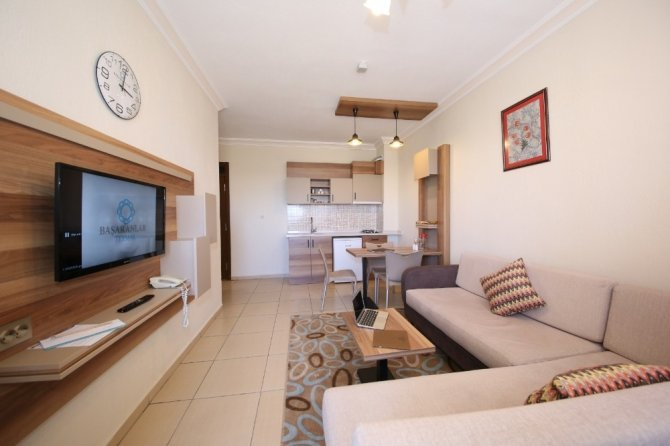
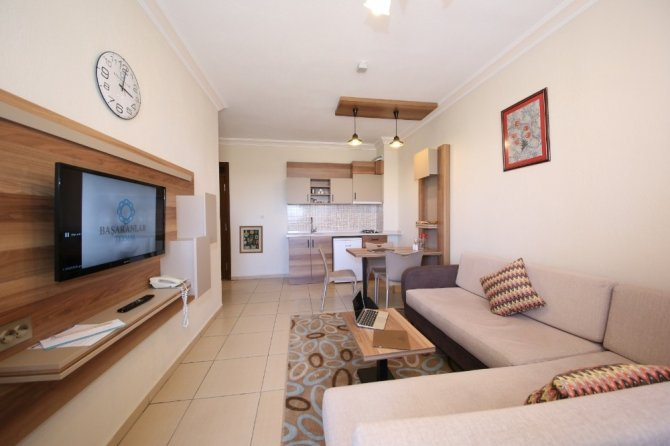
+ wall art [238,225,264,254]
